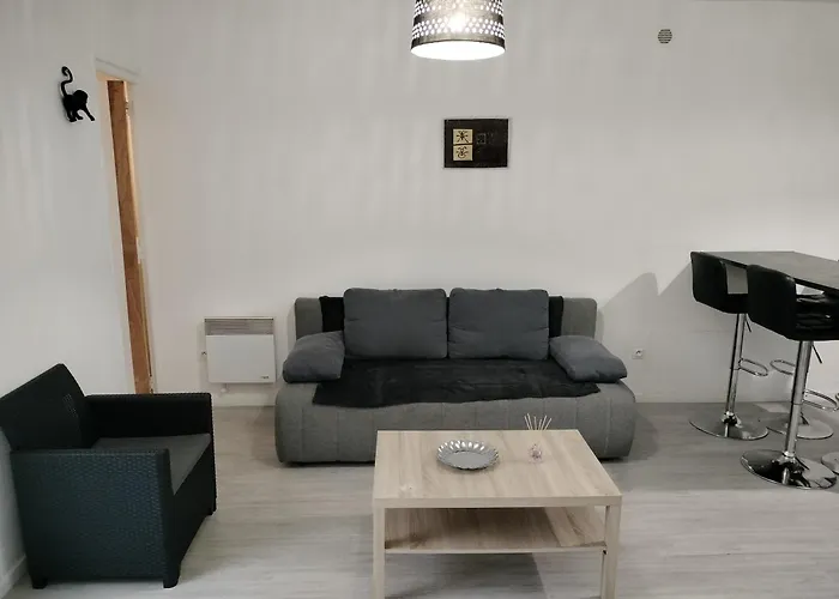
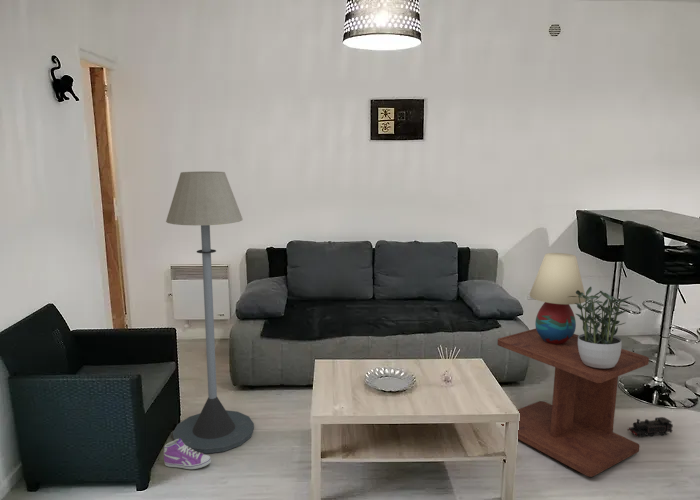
+ potted plant [569,286,633,368]
+ side table [496,327,650,478]
+ table lamp [528,252,586,344]
+ toy train [626,416,674,438]
+ sneaker [163,439,212,470]
+ floor lamp [165,170,255,455]
